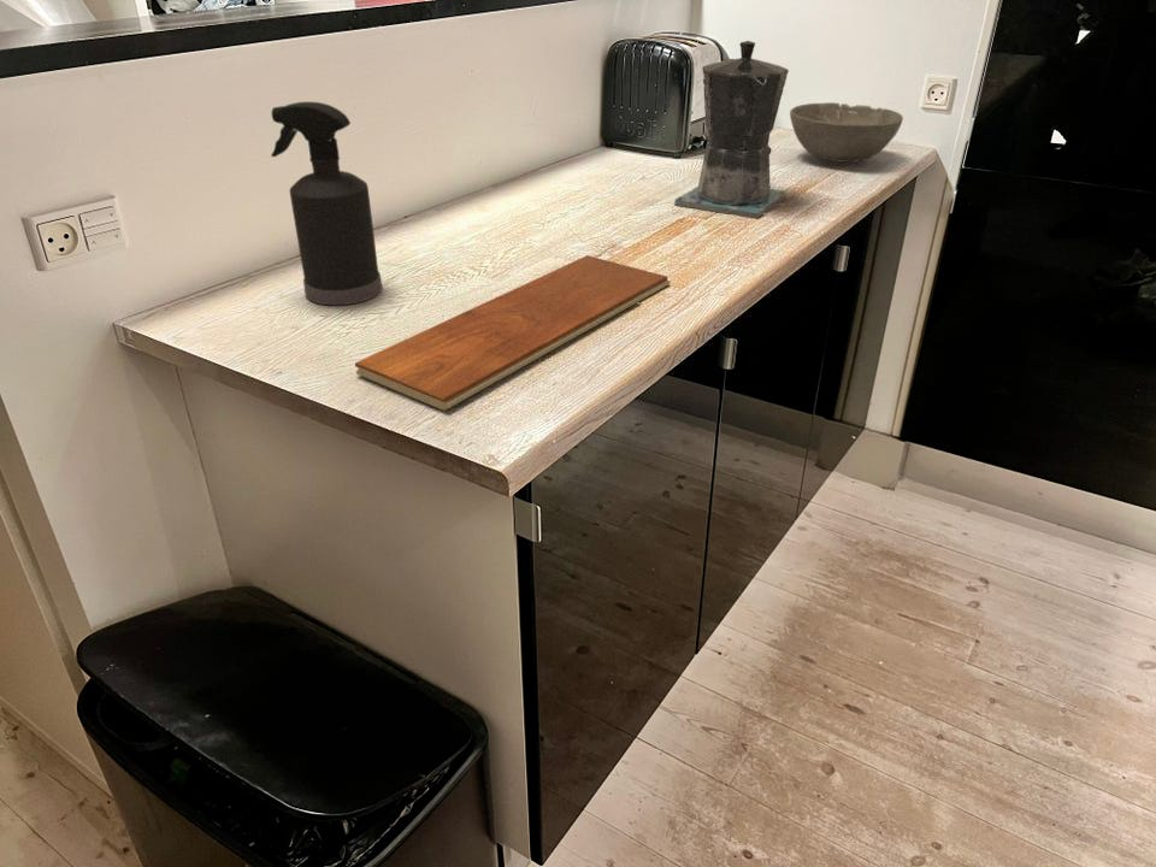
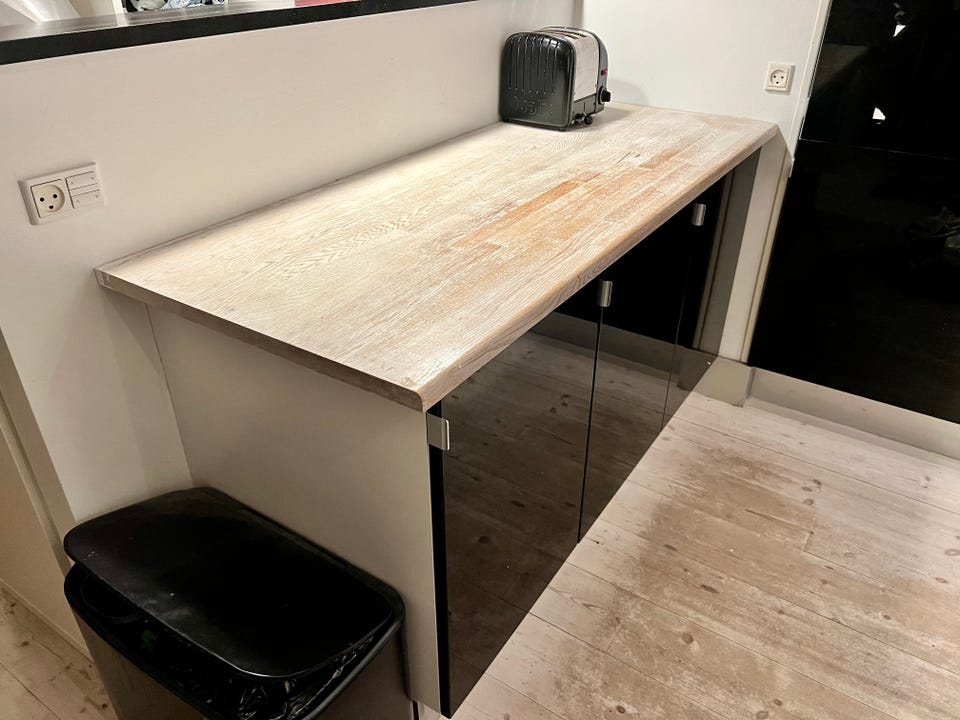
- coffee maker [673,40,790,220]
- bowl [789,101,904,164]
- spray bottle [270,101,383,306]
- chopping board [354,254,671,412]
